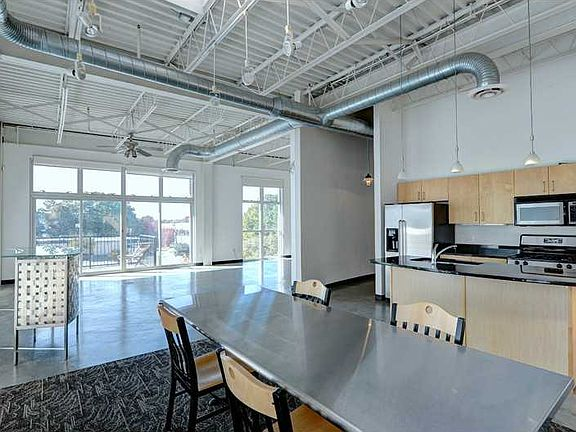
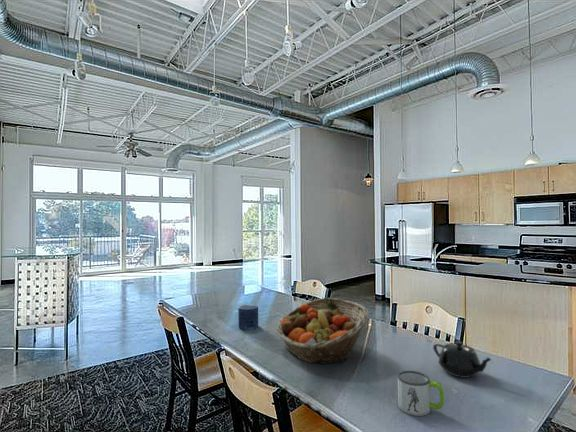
+ candle [237,304,259,330]
+ mug [397,370,445,417]
+ teapot [432,340,494,379]
+ fruit basket [275,297,370,365]
